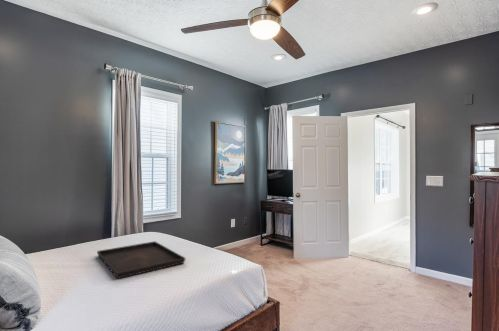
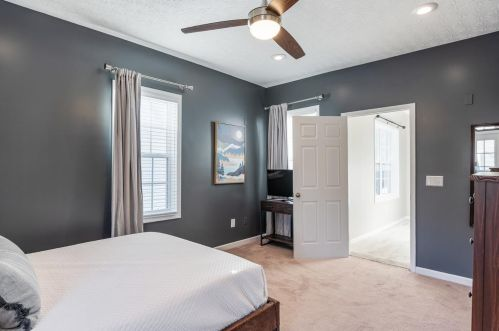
- serving tray [96,240,186,280]
